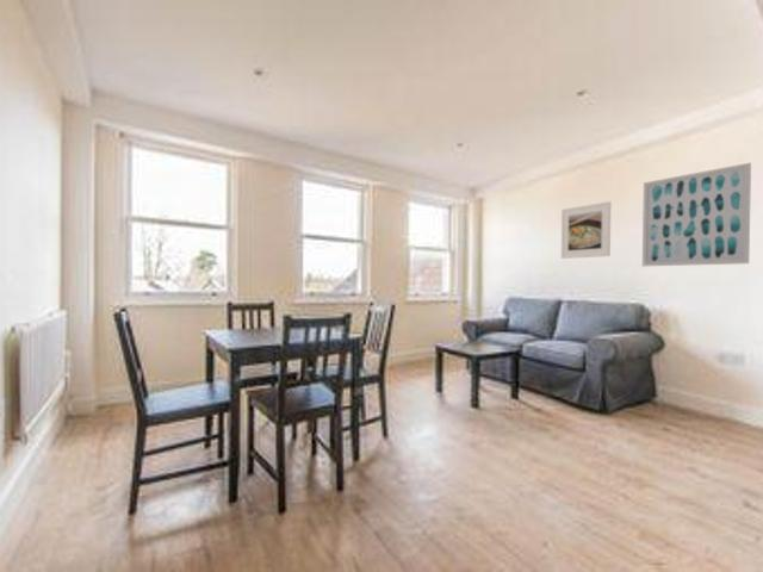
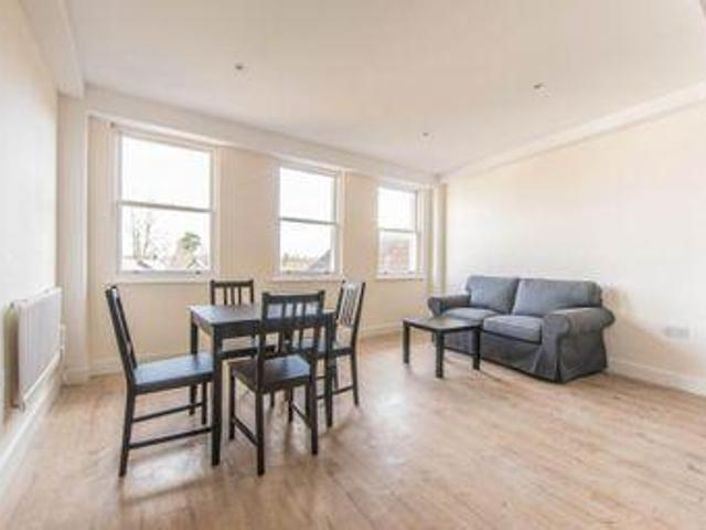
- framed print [560,200,612,260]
- wall art [641,162,752,267]
